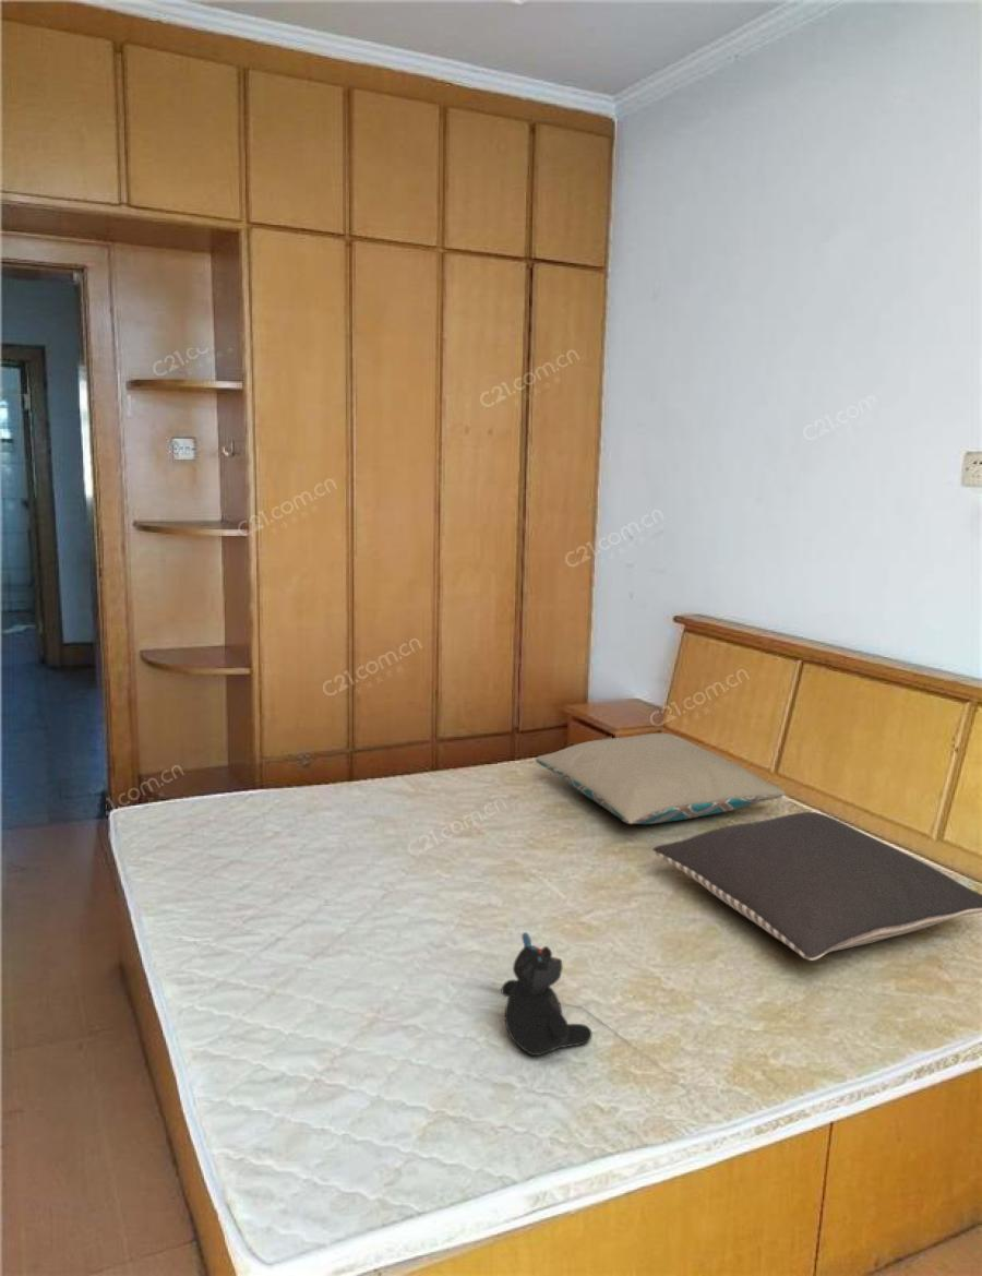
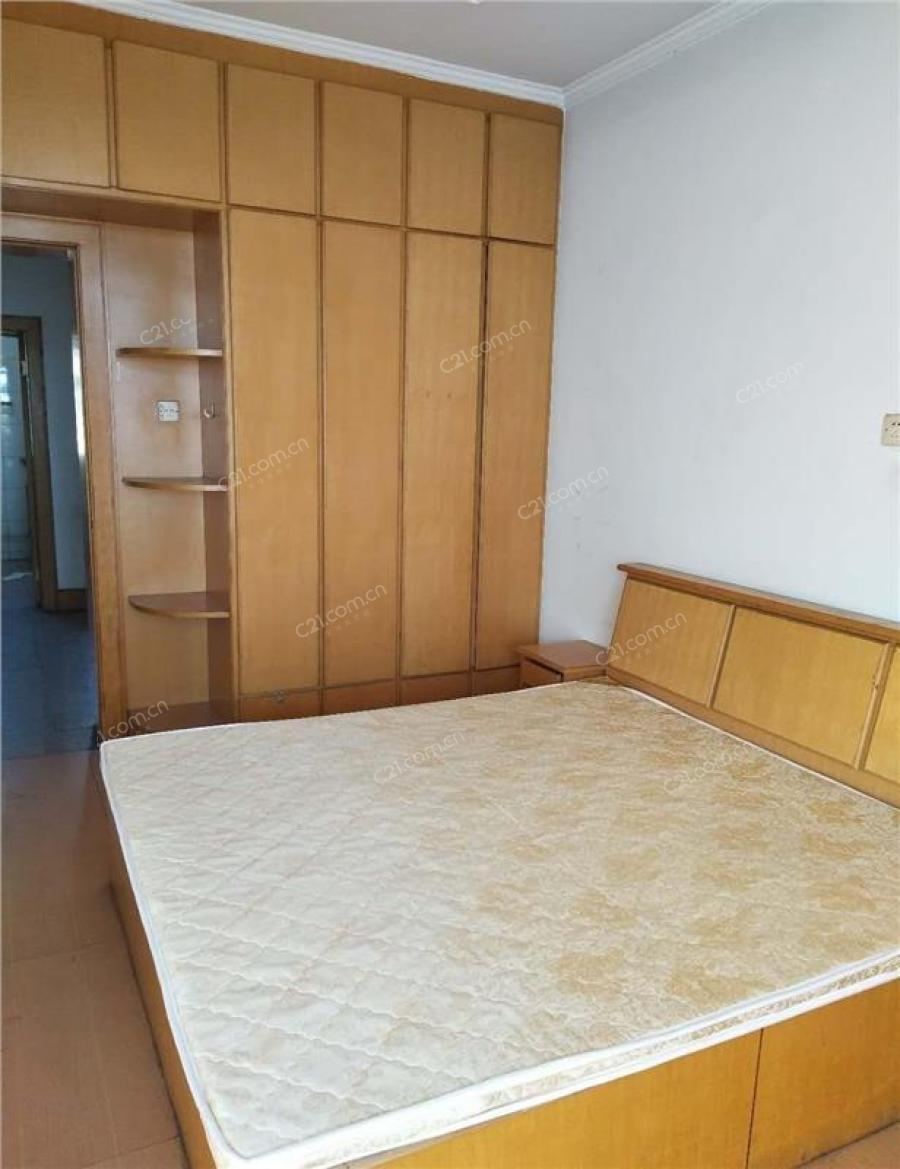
- pillow [651,811,982,962]
- pillow [535,732,787,825]
- teddy bear [500,931,592,1057]
